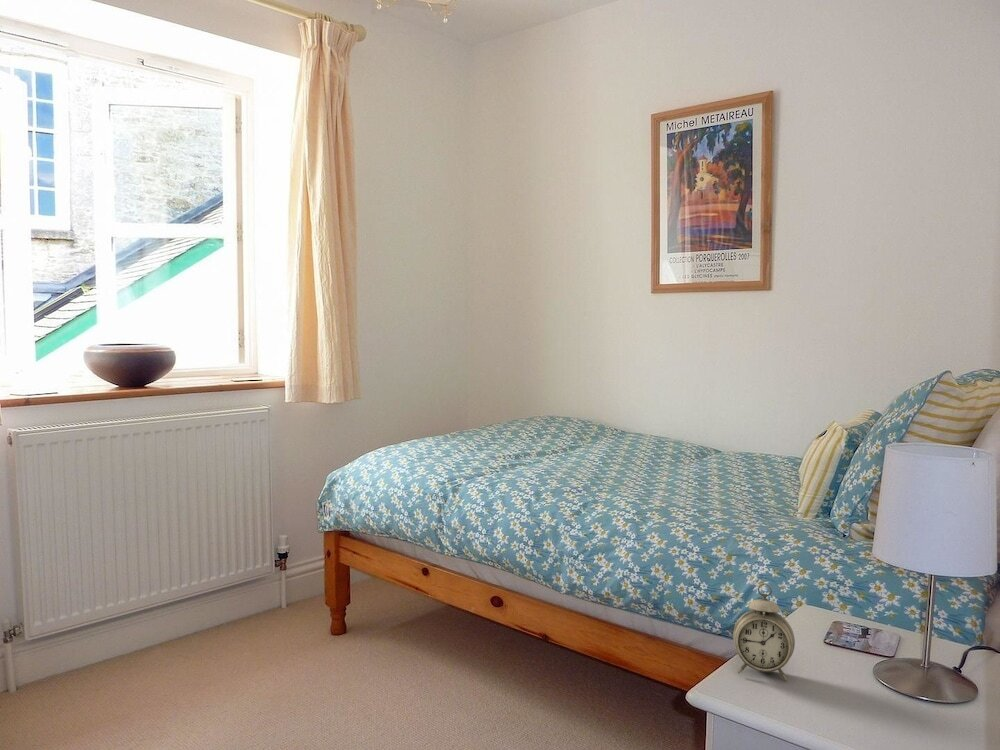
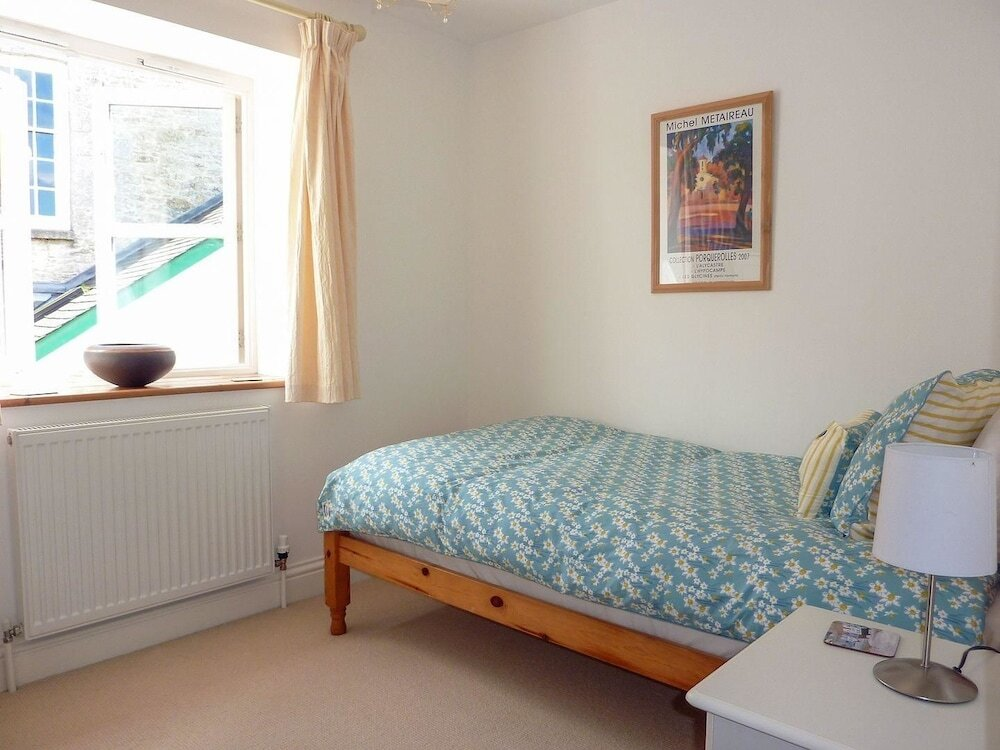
- alarm clock [732,582,796,682]
